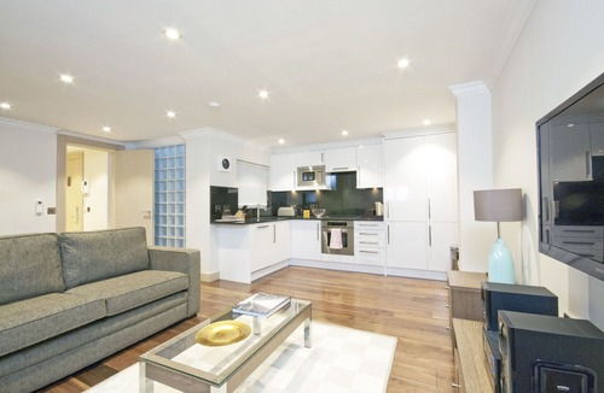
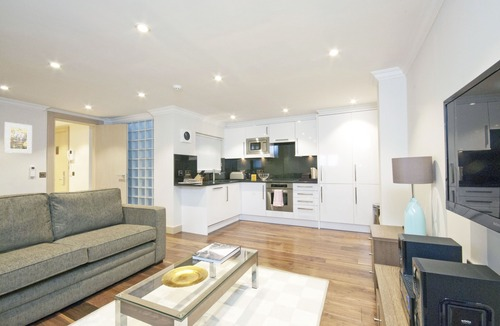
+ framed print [3,121,33,154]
